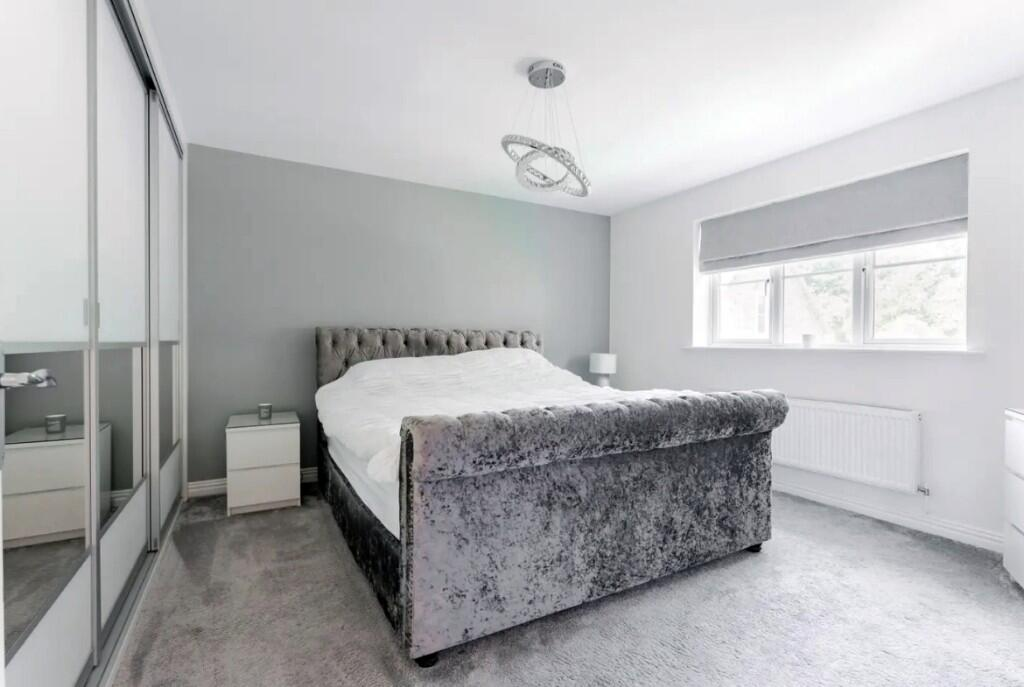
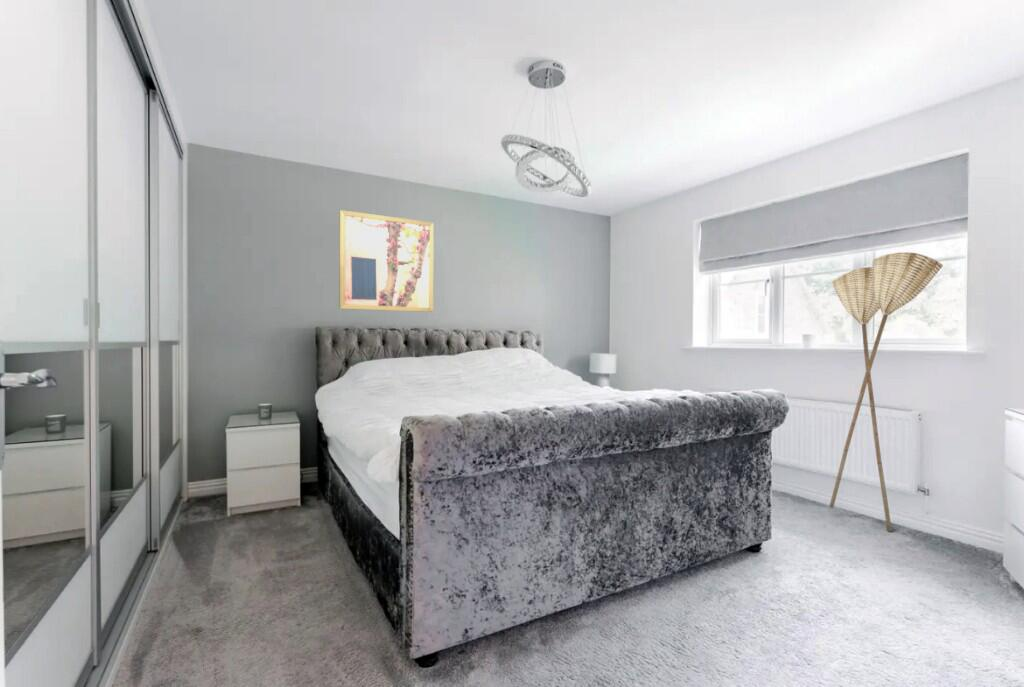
+ floor lamp [828,251,944,533]
+ wall art [338,209,435,313]
